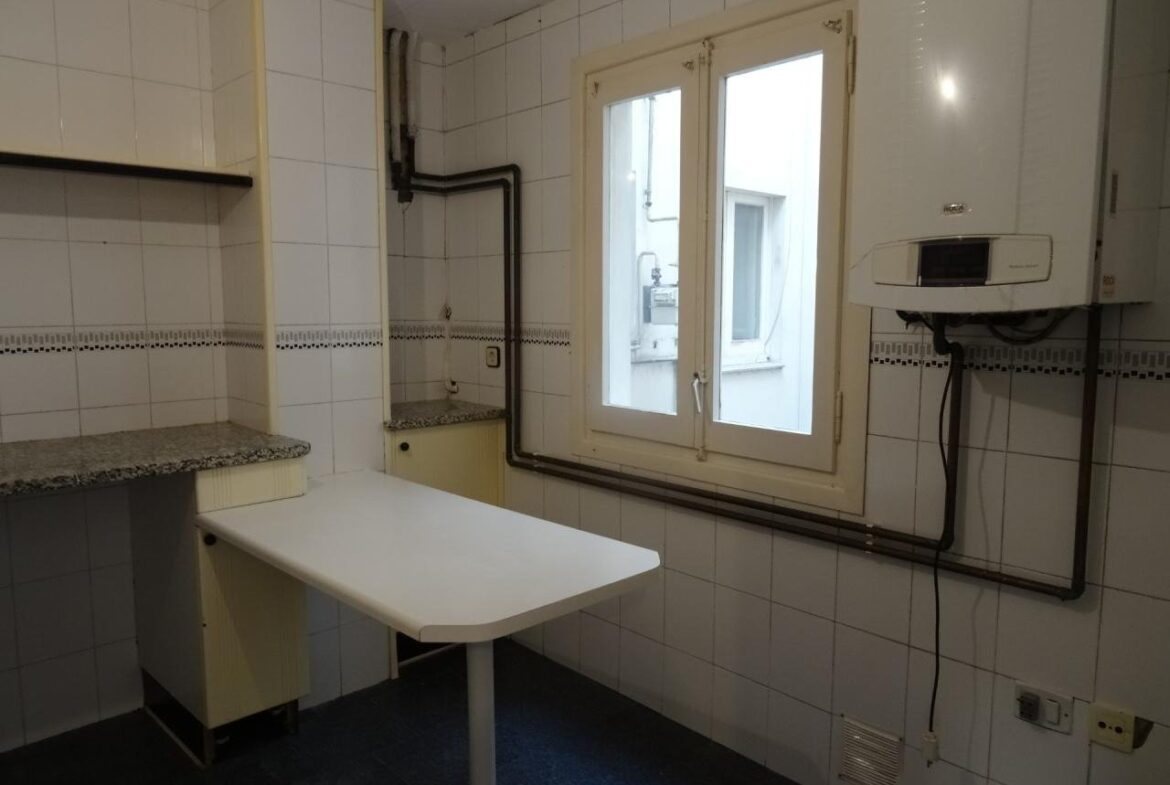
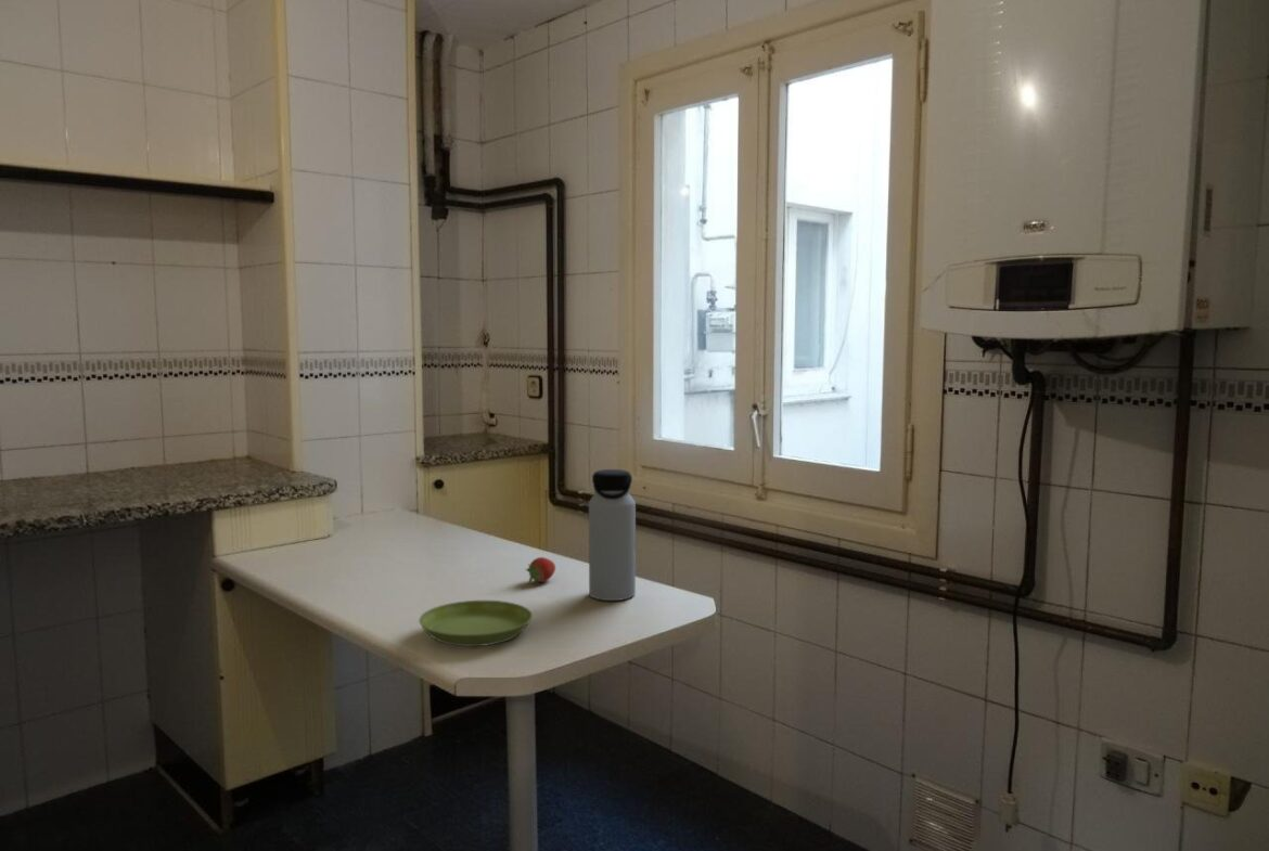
+ water bottle [588,468,637,602]
+ fruit [525,556,556,584]
+ saucer [418,599,534,647]
